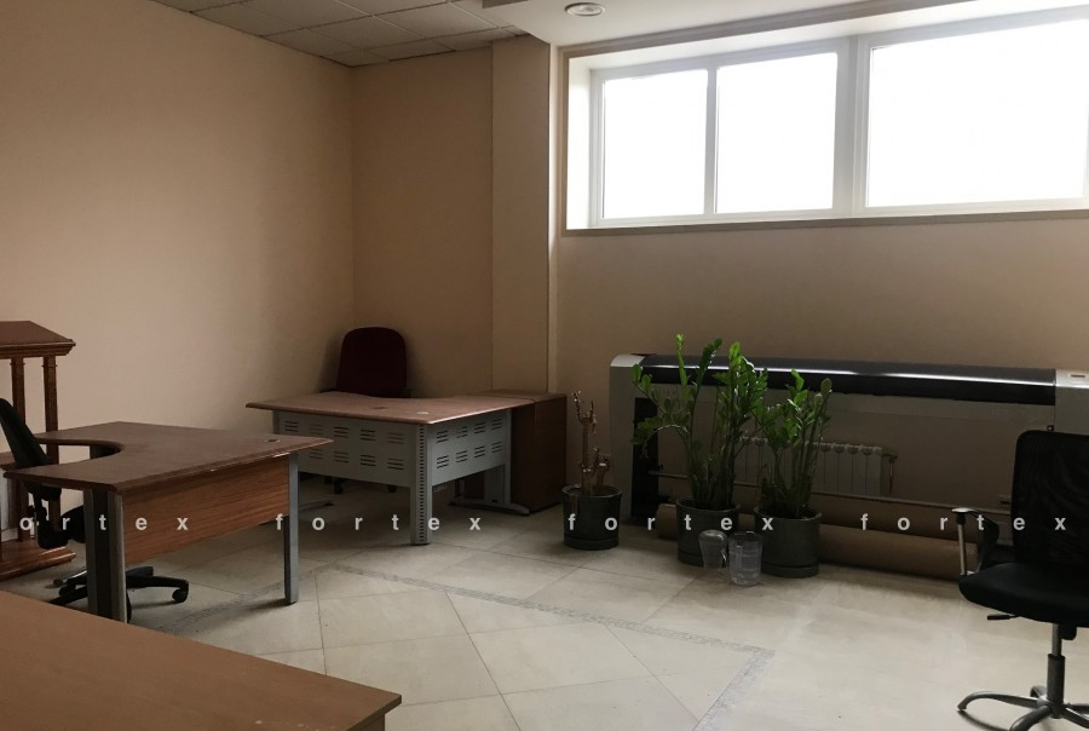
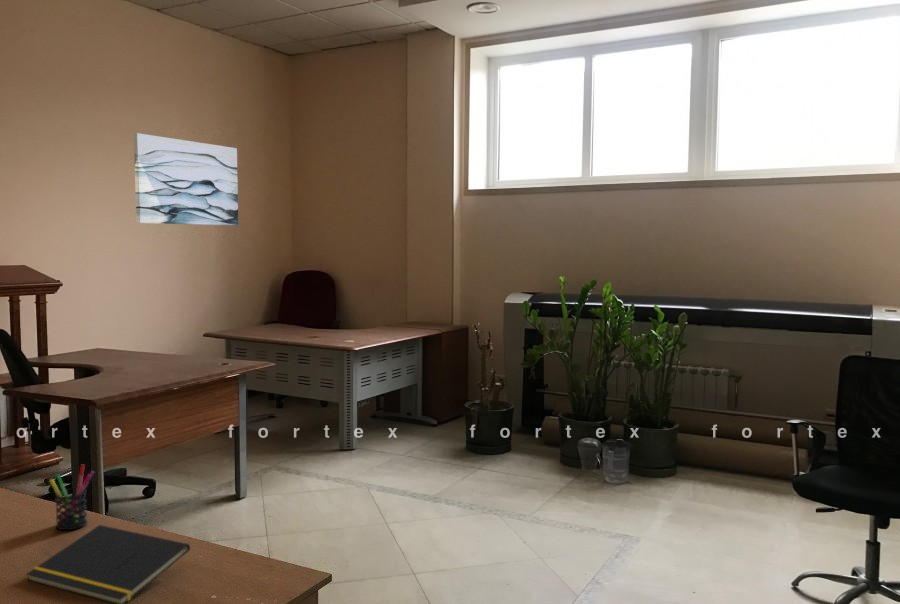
+ wall art [133,132,239,227]
+ pen holder [48,464,95,531]
+ notepad [25,524,191,604]
